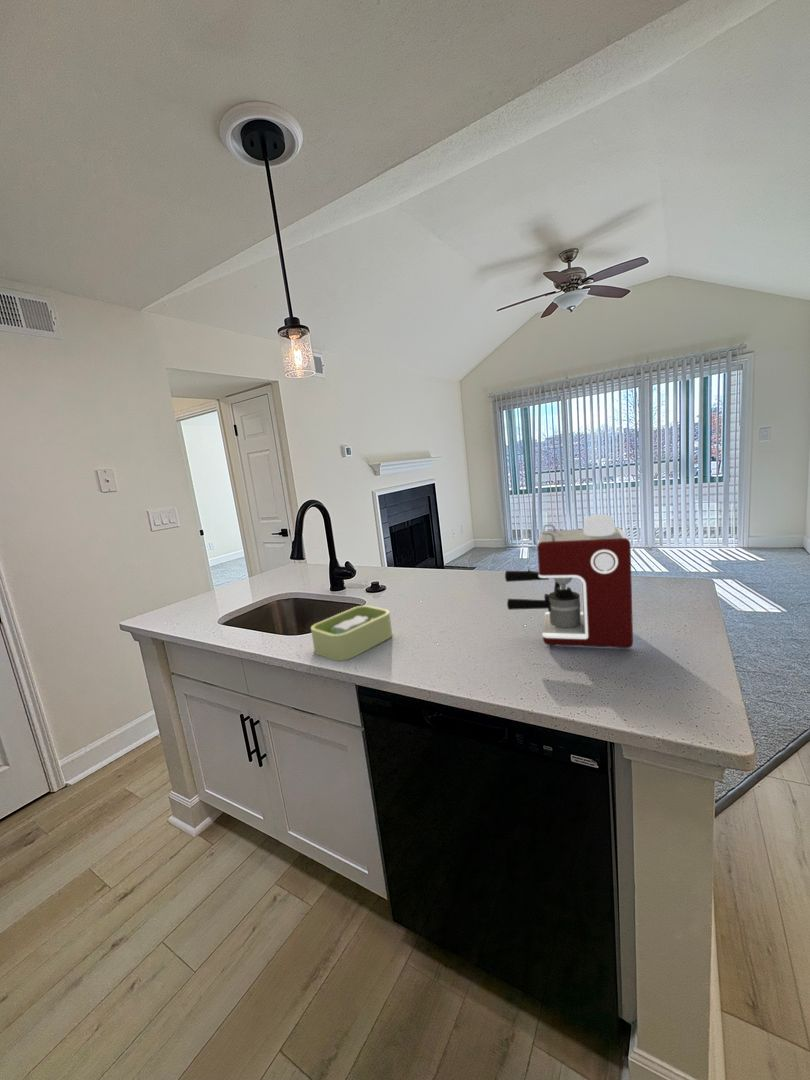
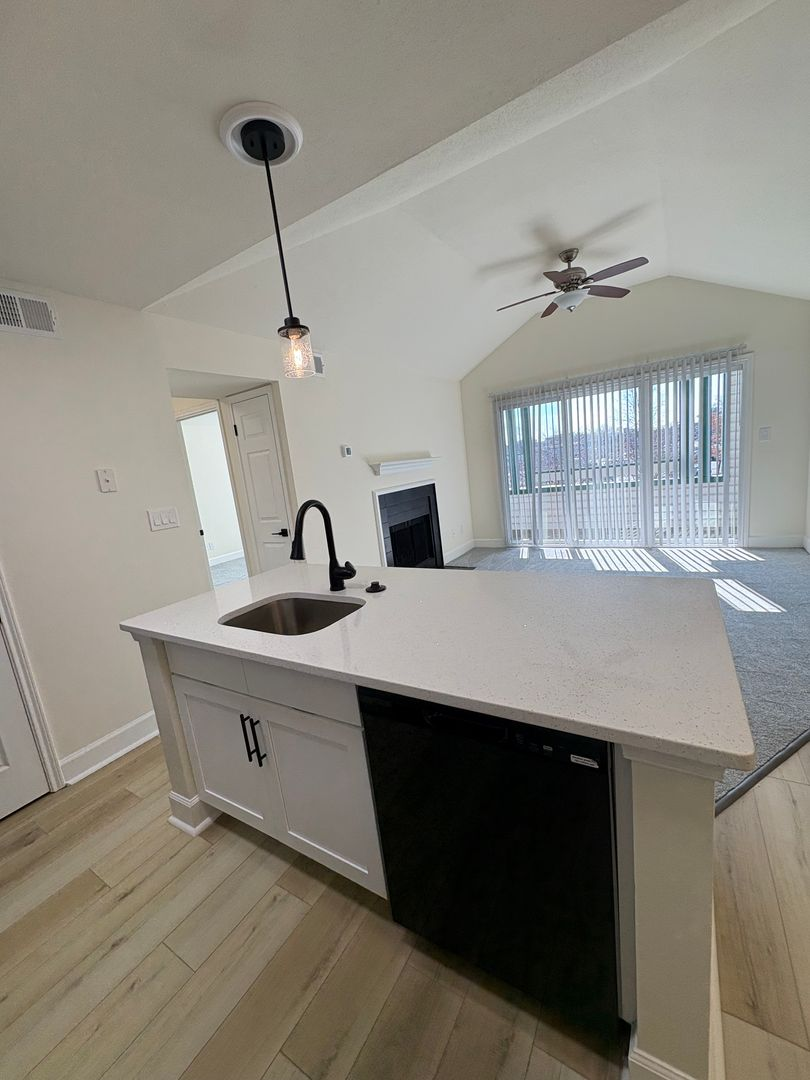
- coffee maker [504,513,634,649]
- soap dish [300,605,393,662]
